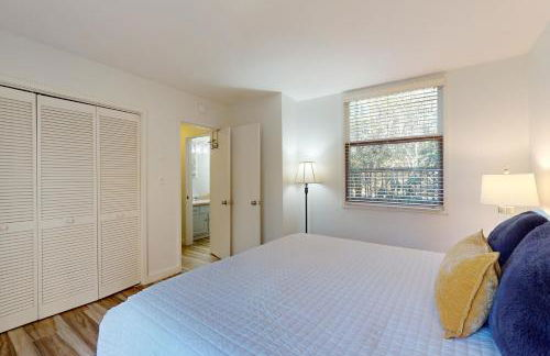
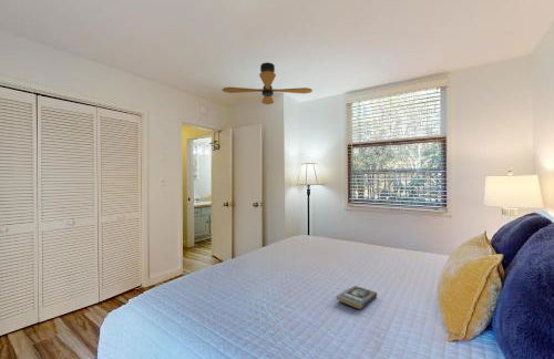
+ ceiling fan [222,61,314,105]
+ book [336,285,378,310]
